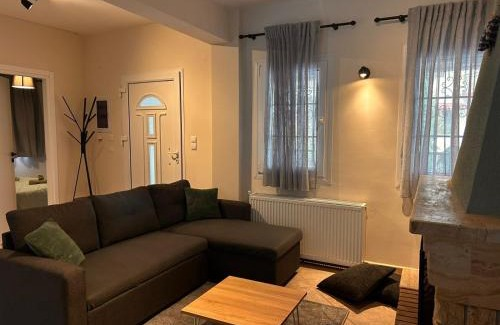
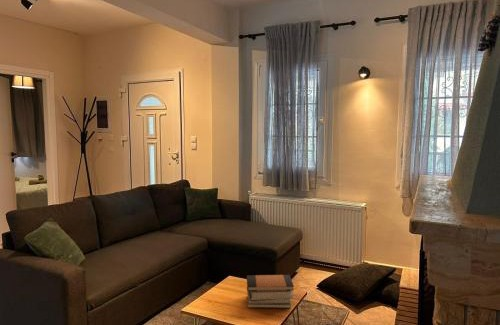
+ book stack [246,274,295,309]
